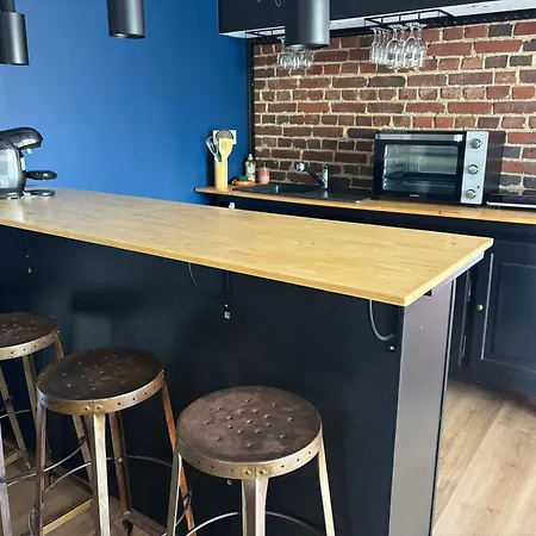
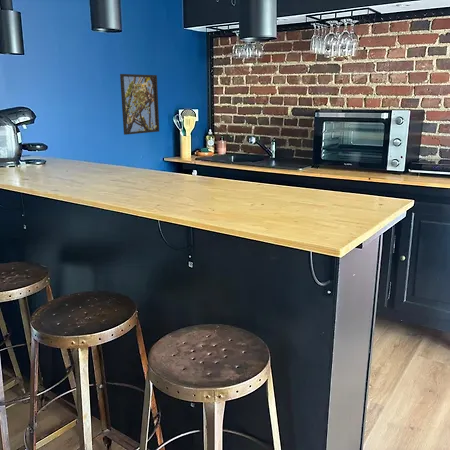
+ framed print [119,73,160,136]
